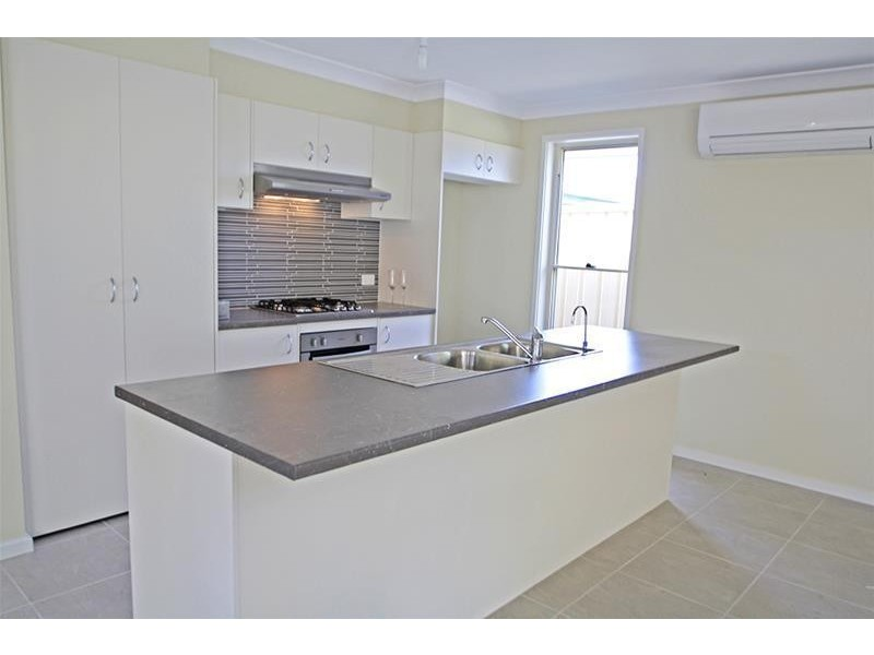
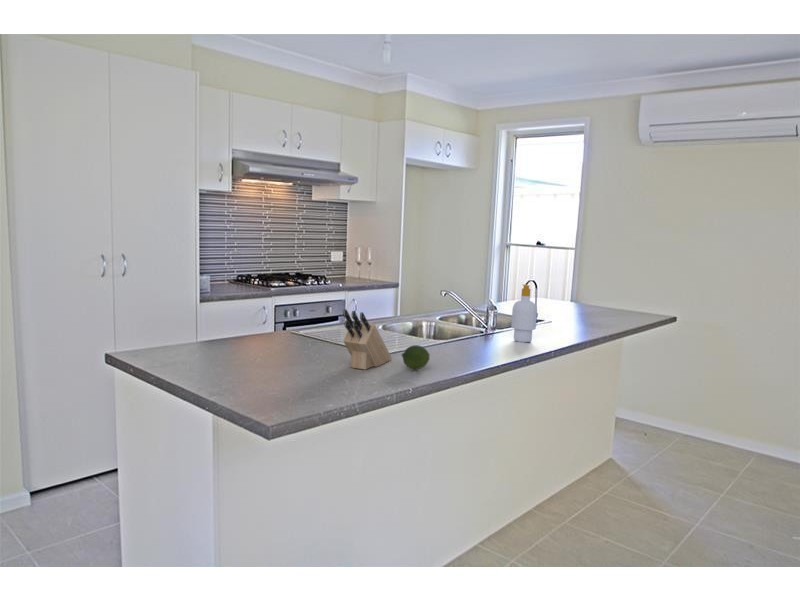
+ soap bottle [510,283,538,343]
+ fruit [401,344,431,370]
+ knife block [342,308,393,371]
